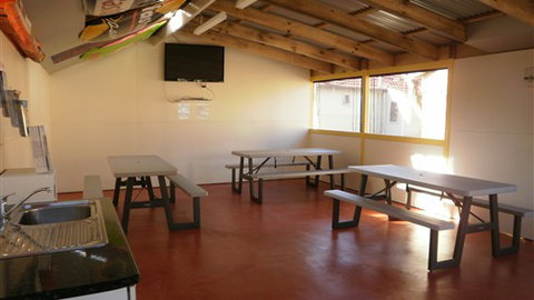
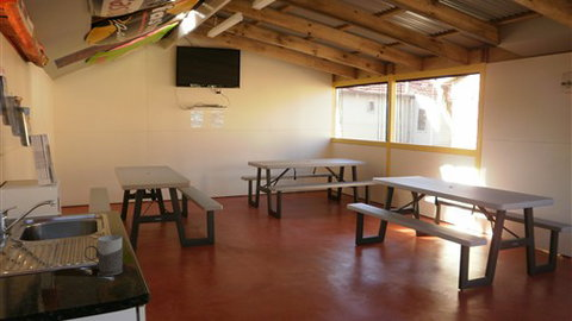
+ mug [83,234,124,277]
